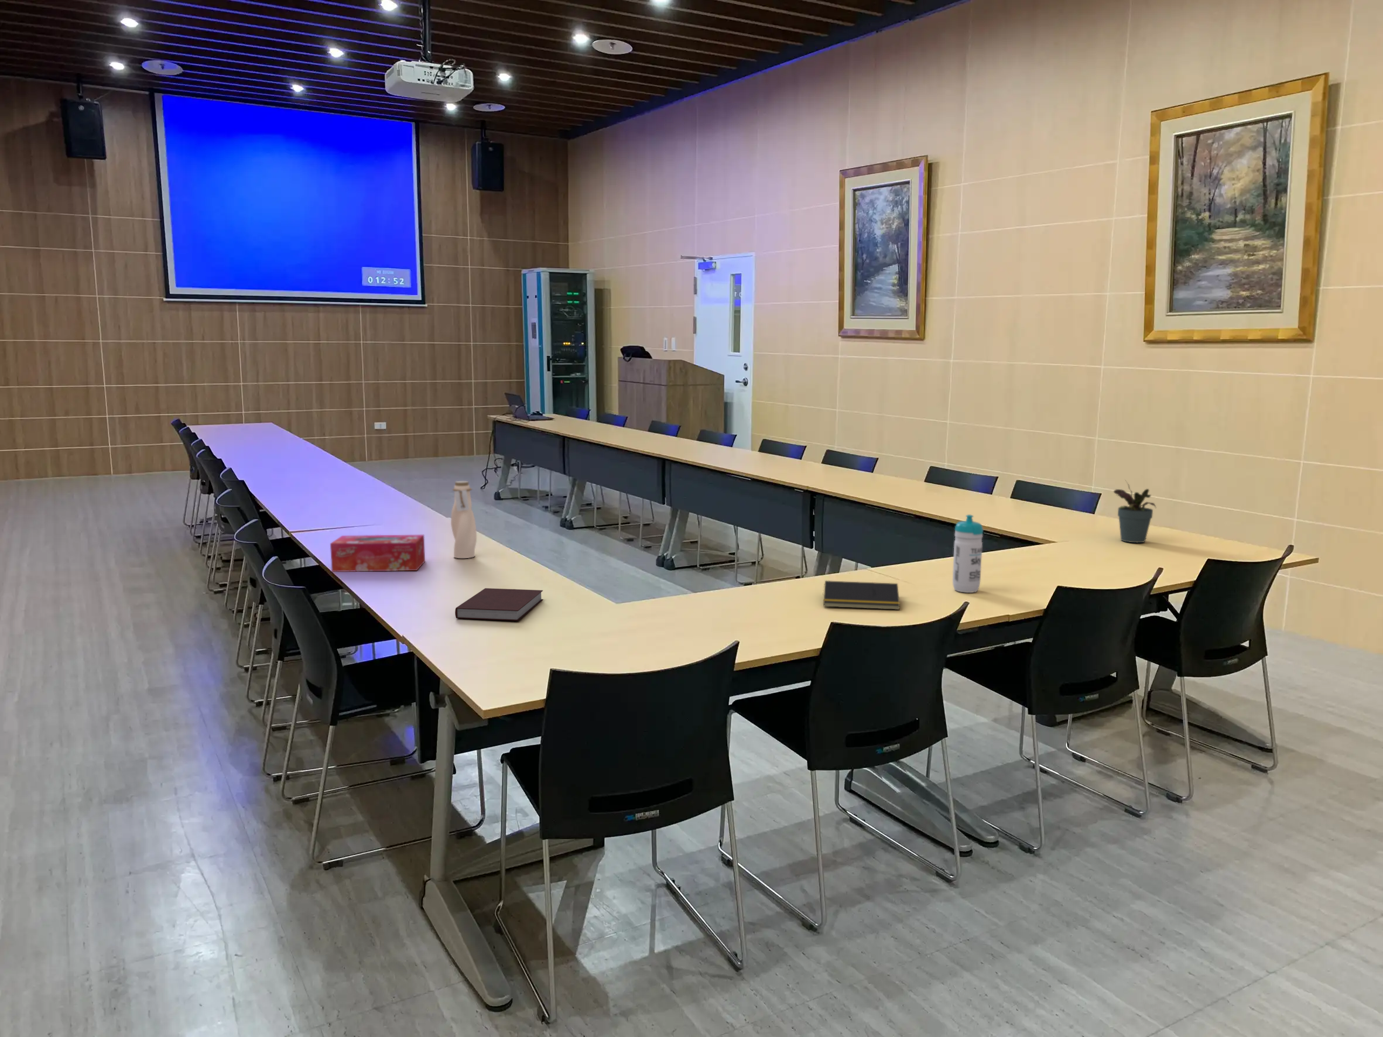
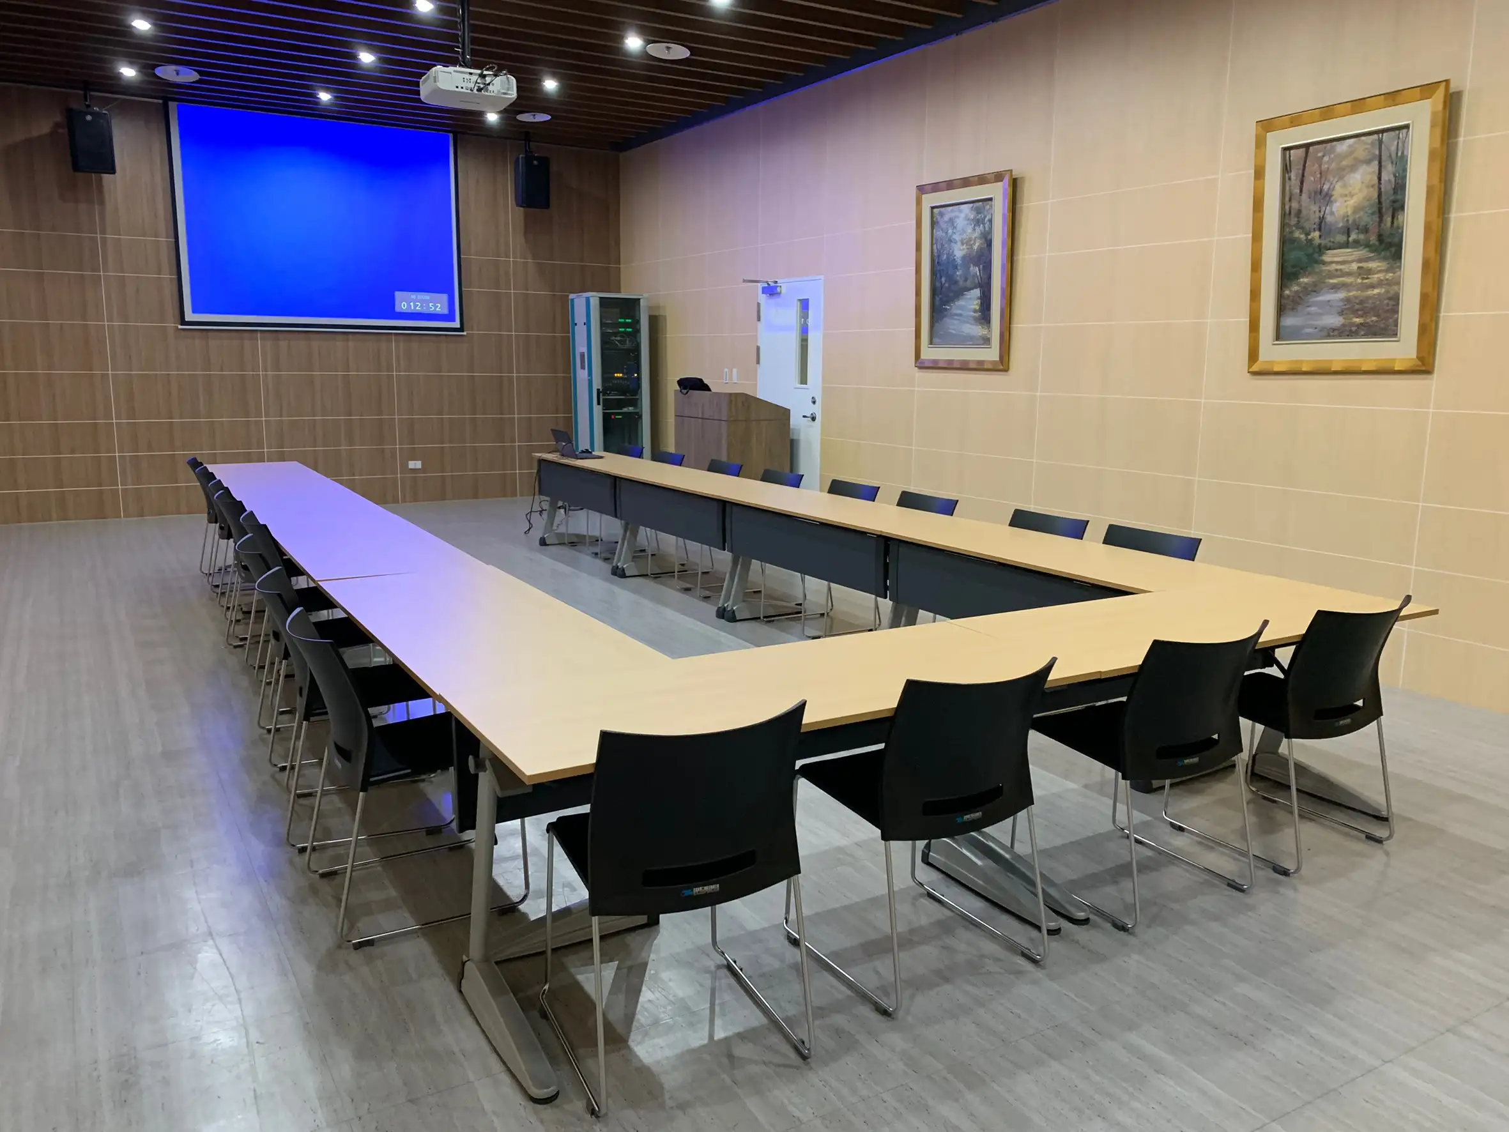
- potted plant [1113,478,1156,544]
- water bottle [450,480,477,559]
- notebook [454,587,544,622]
- water bottle [953,514,984,594]
- notepad [822,580,900,610]
- tissue box [329,535,426,572]
